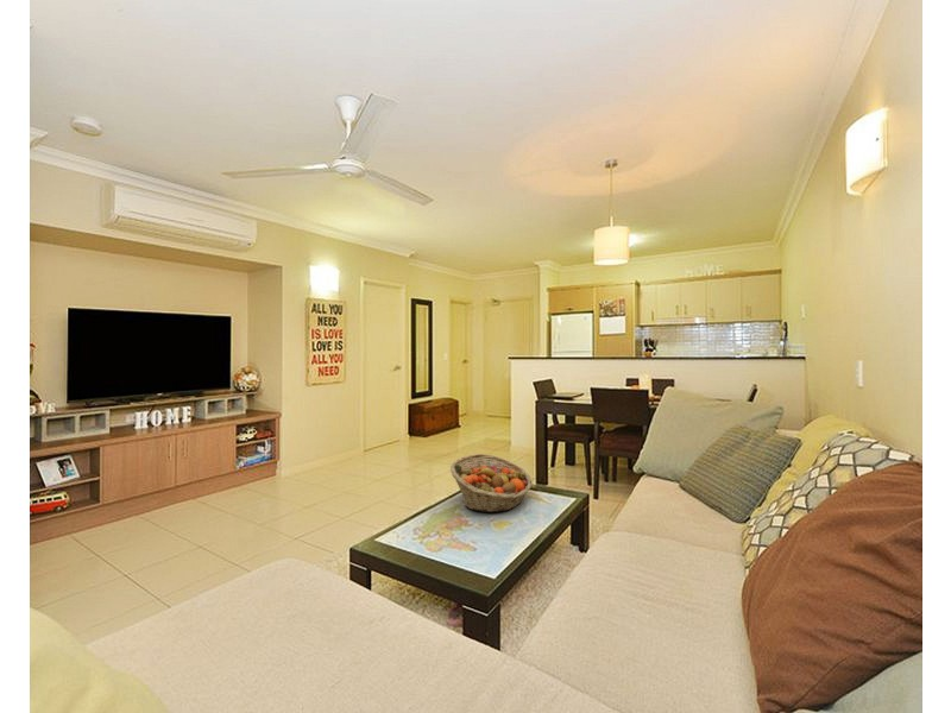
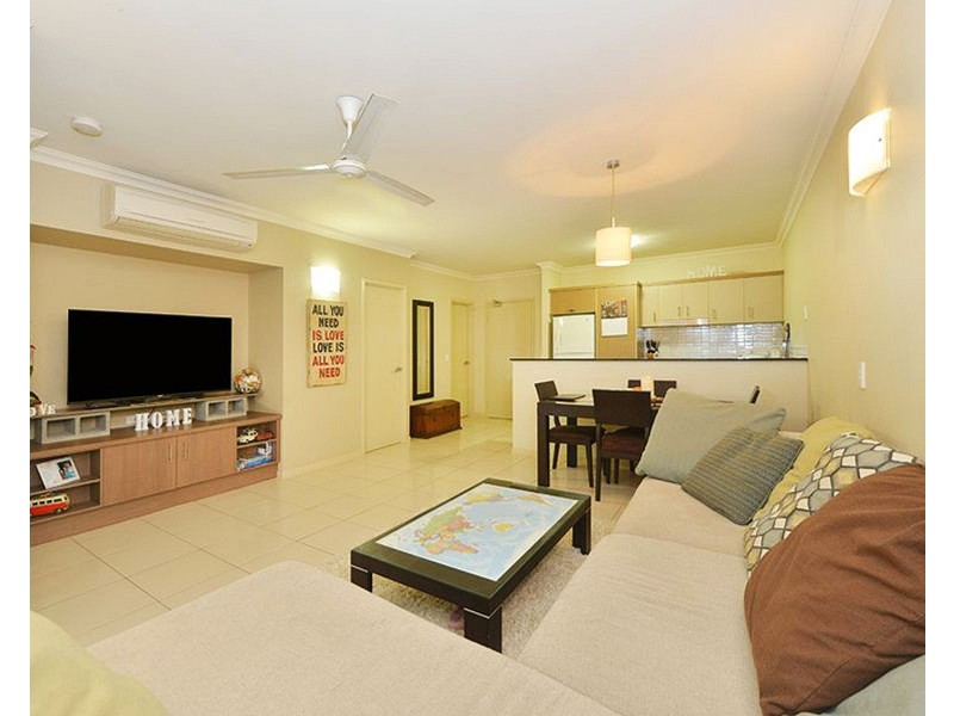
- fruit basket [449,453,534,513]
